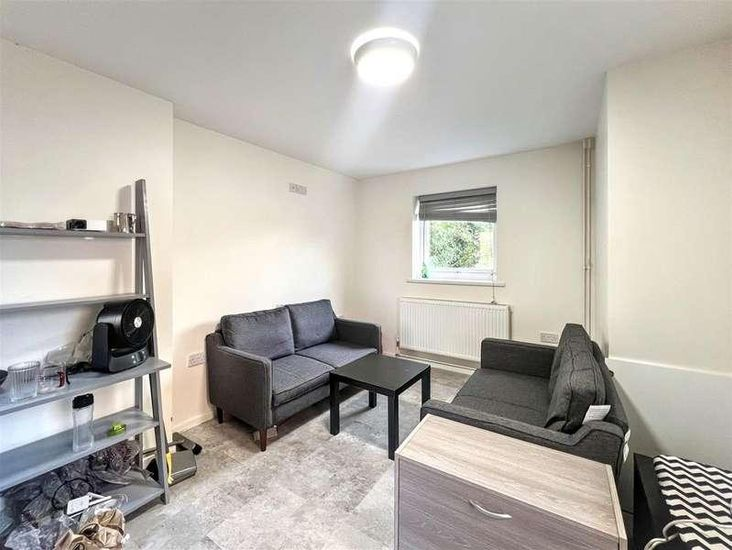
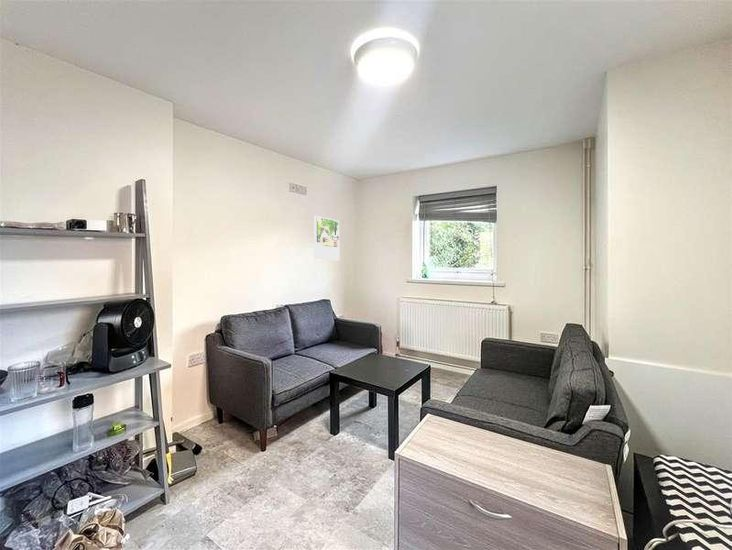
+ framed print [313,215,340,261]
